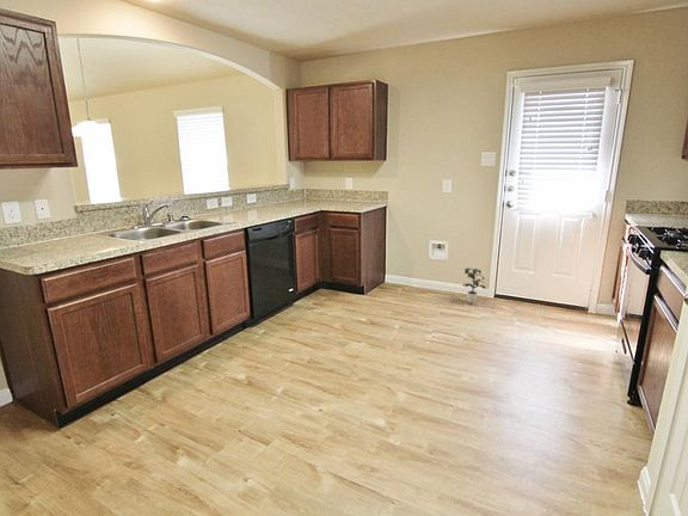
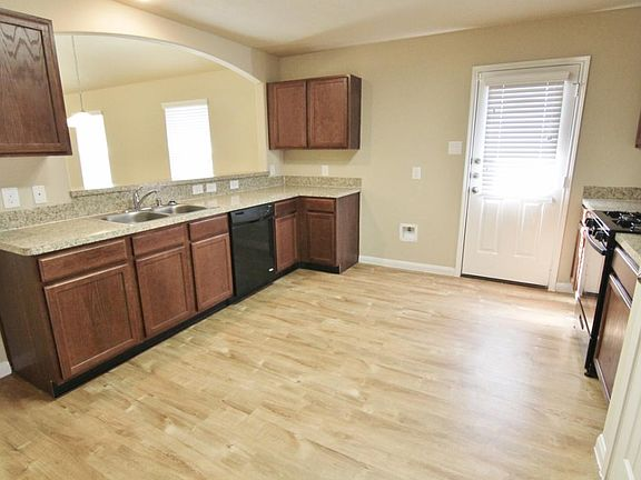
- potted plant [462,268,487,303]
